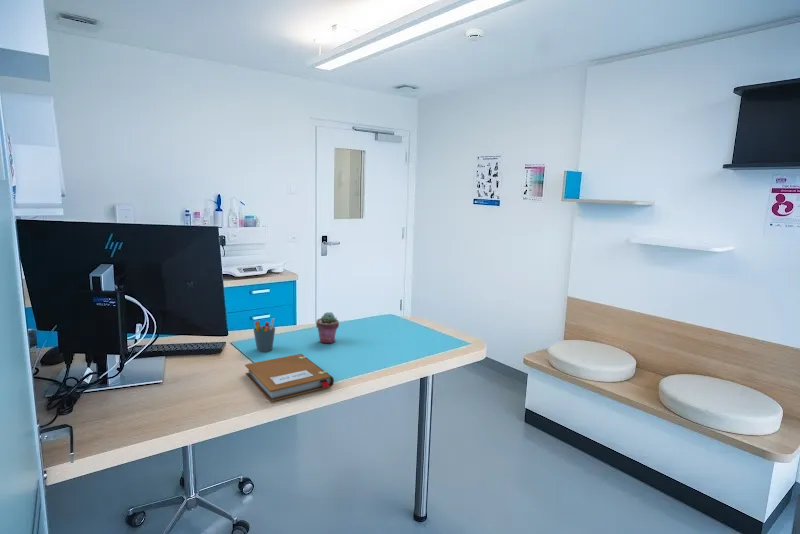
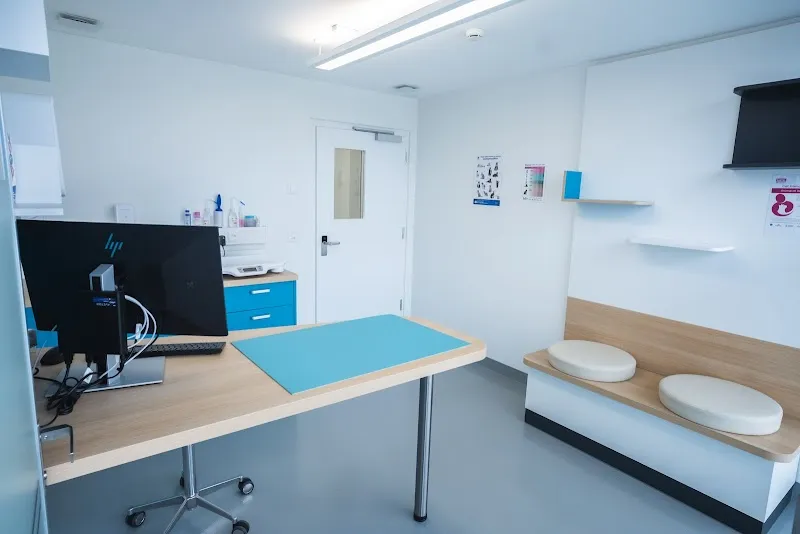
- potted succulent [315,311,340,344]
- pen holder [252,318,276,353]
- notebook [244,353,335,403]
